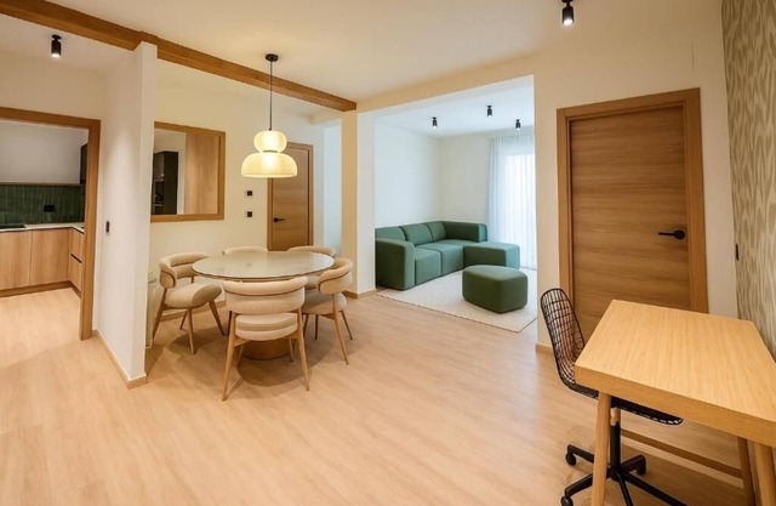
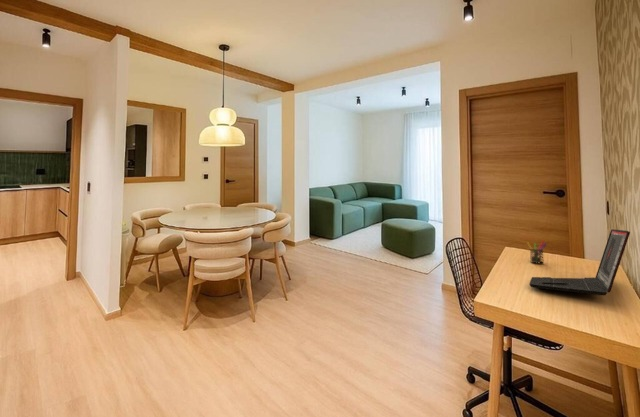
+ pen holder [526,239,548,264]
+ laptop [529,228,631,296]
